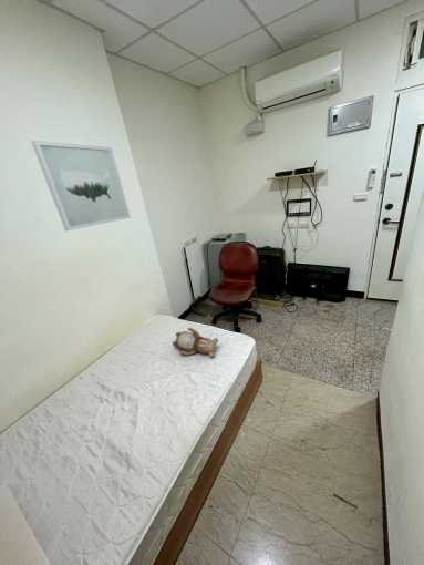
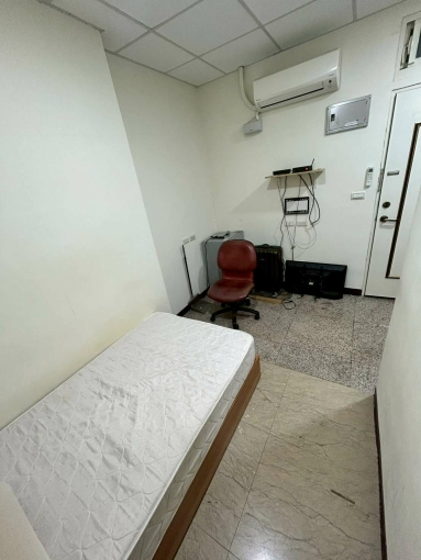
- teddy bear [172,327,219,358]
- wall art [30,140,132,232]
